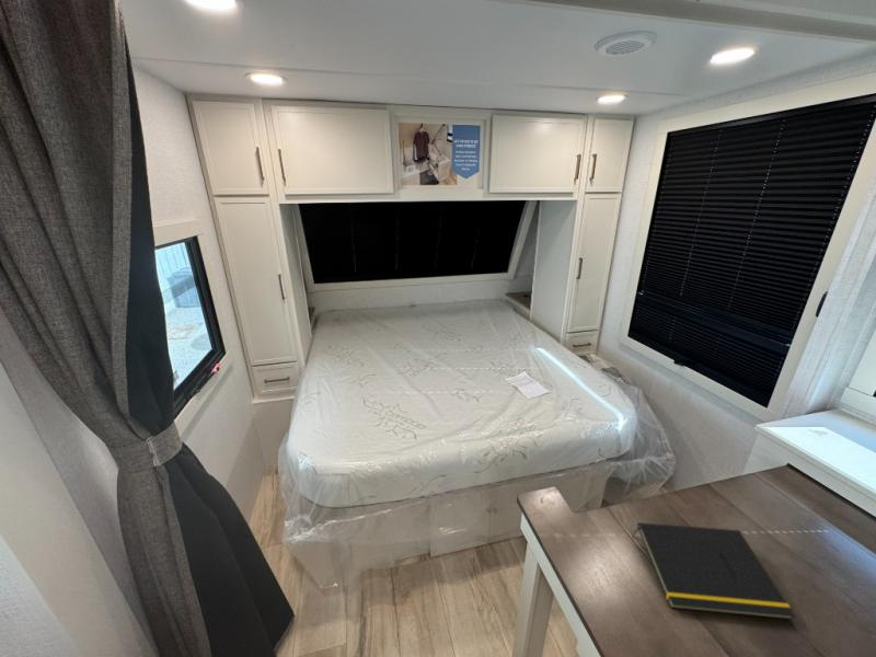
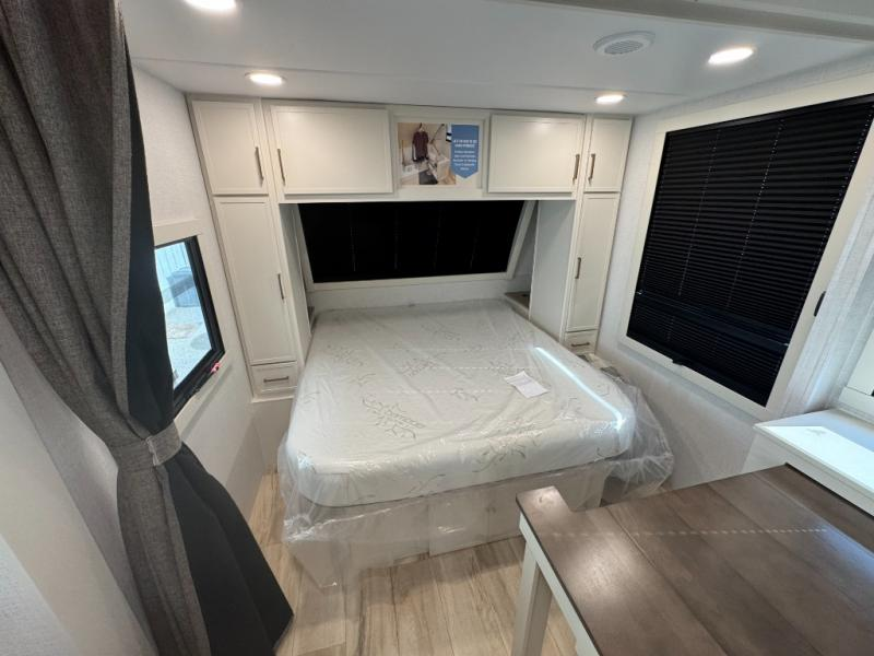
- notepad [631,521,797,621]
